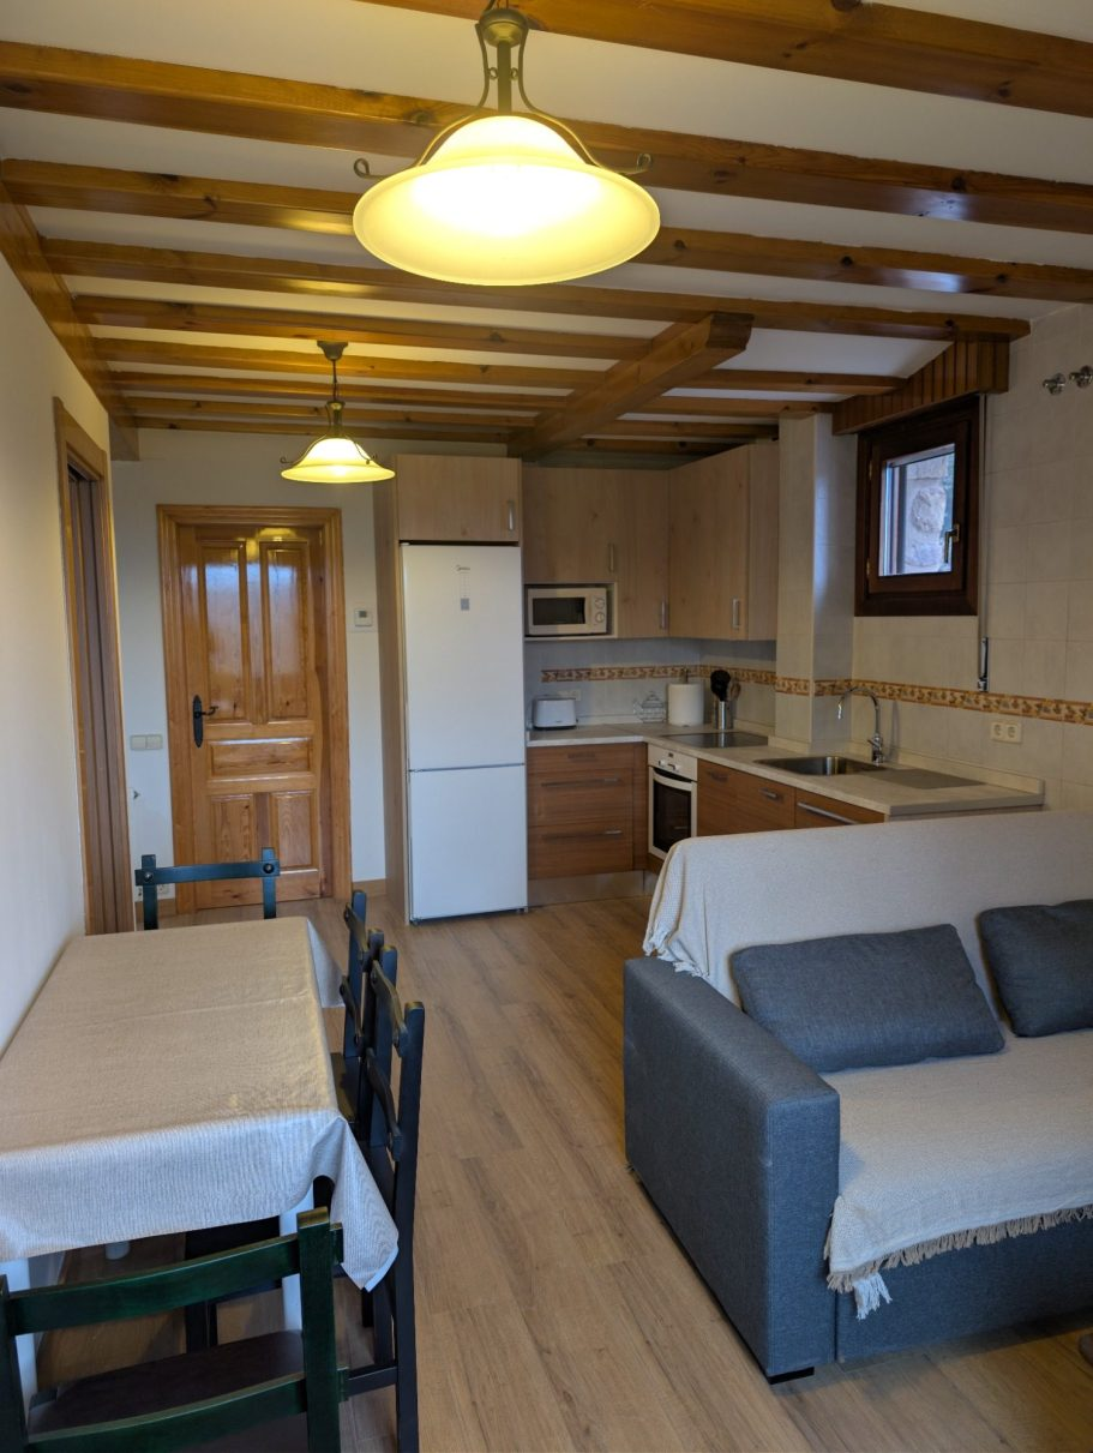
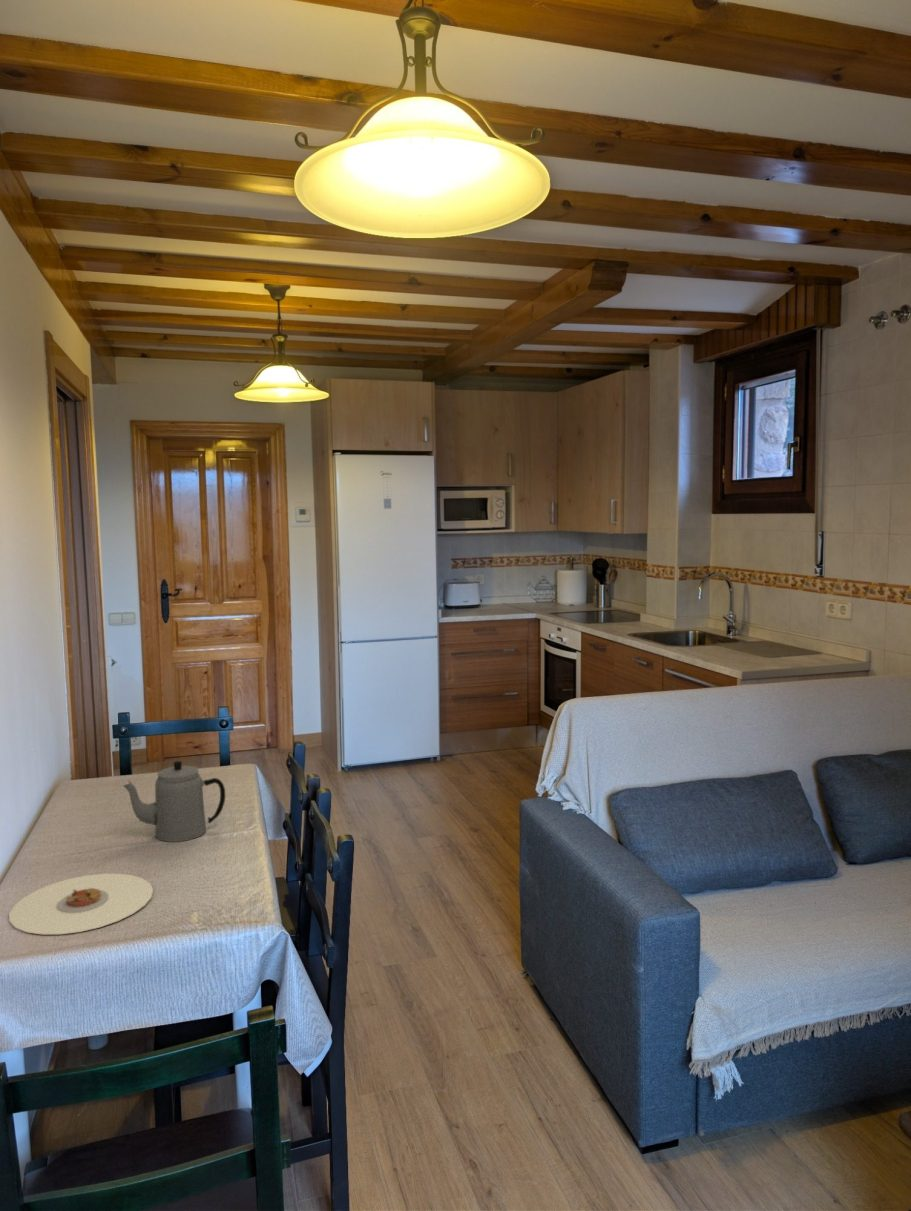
+ teapot [122,760,226,843]
+ plate [8,873,154,935]
